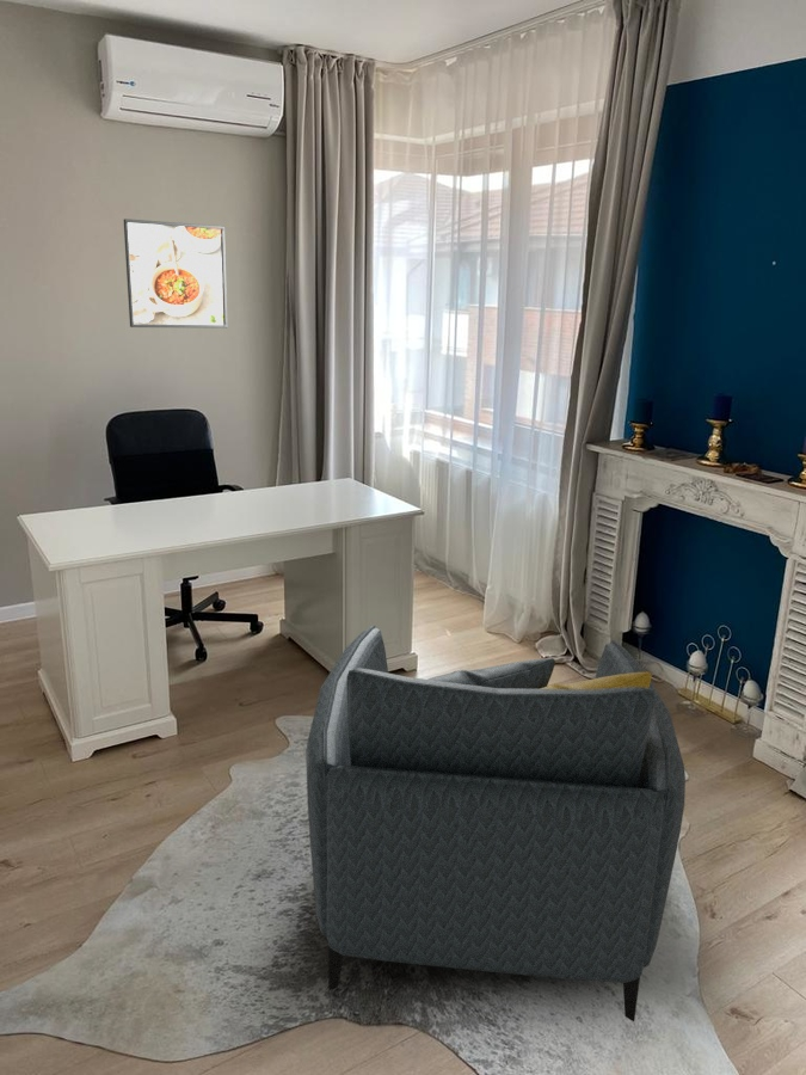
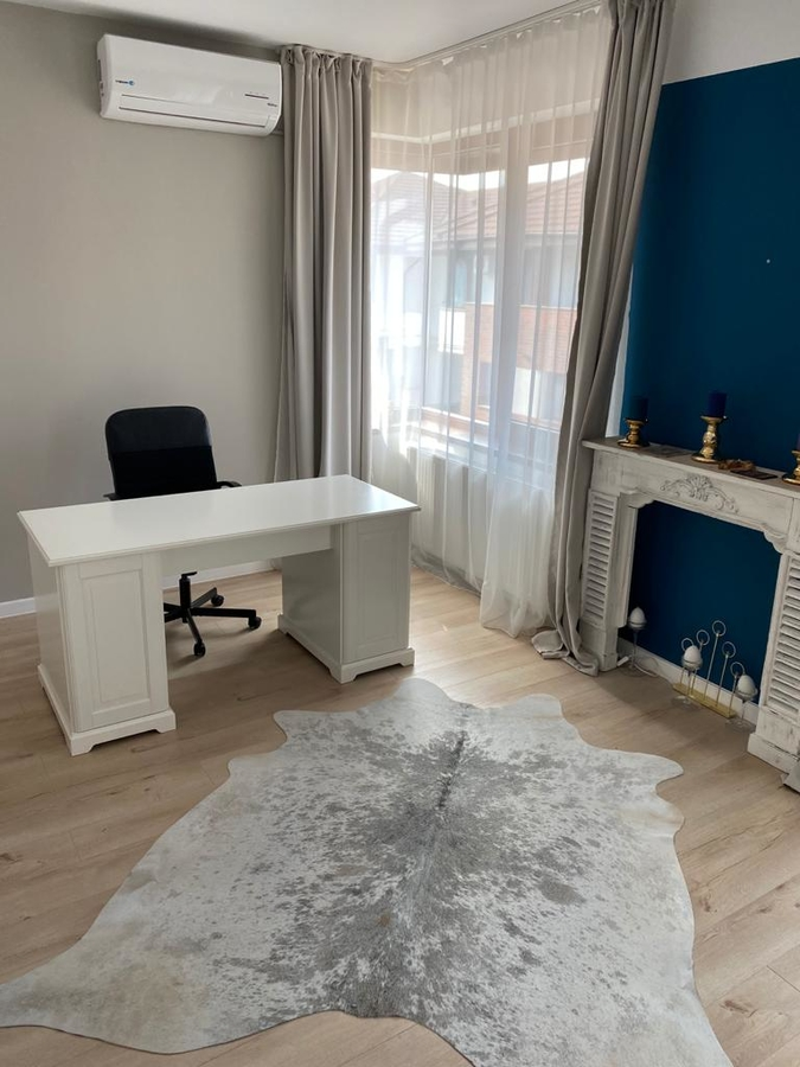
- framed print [123,217,228,328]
- armchair [304,625,687,1022]
